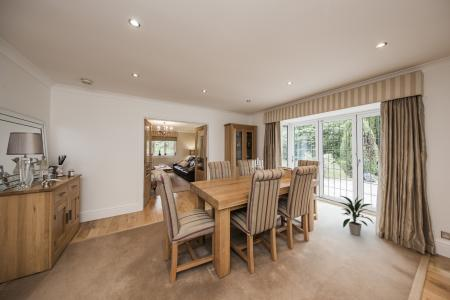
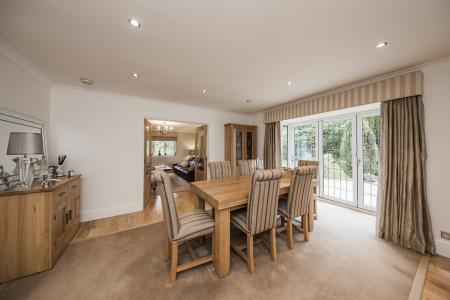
- indoor plant [338,195,375,237]
